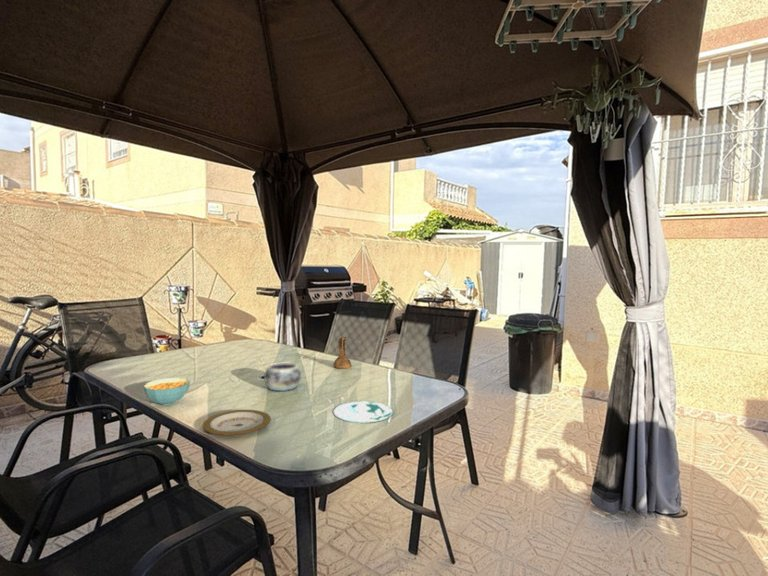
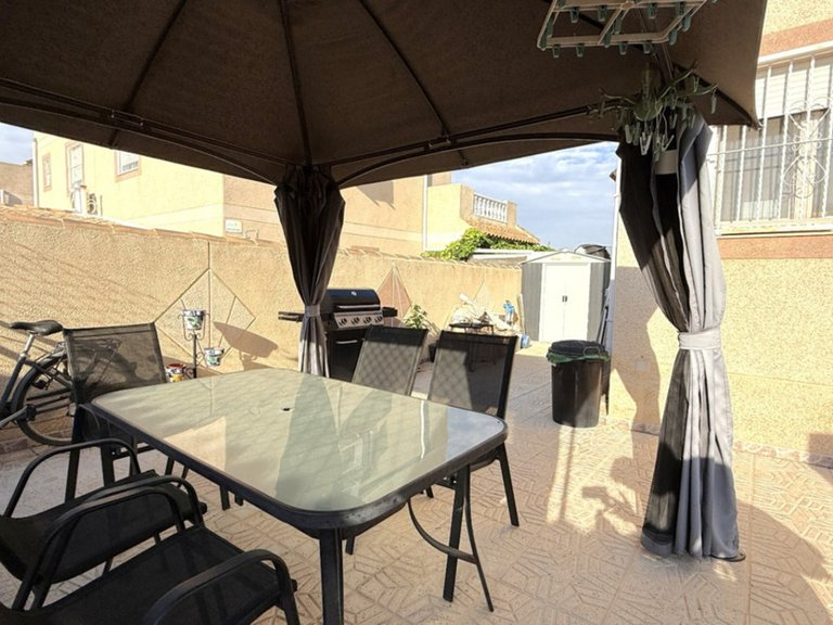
- pitcher [332,336,353,369]
- cereal bowl [143,377,191,406]
- plate [201,409,272,437]
- plate [333,400,394,424]
- decorative bowl [263,362,302,392]
